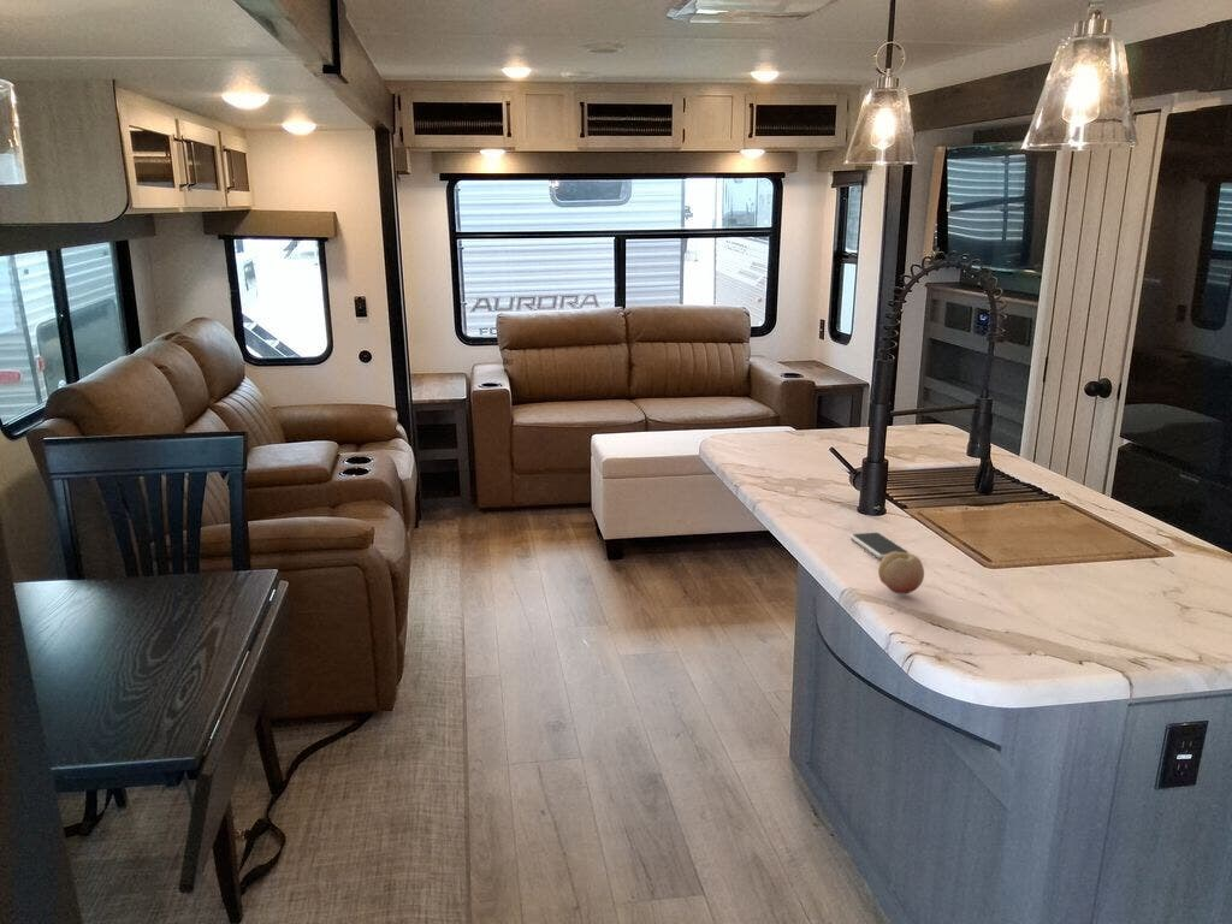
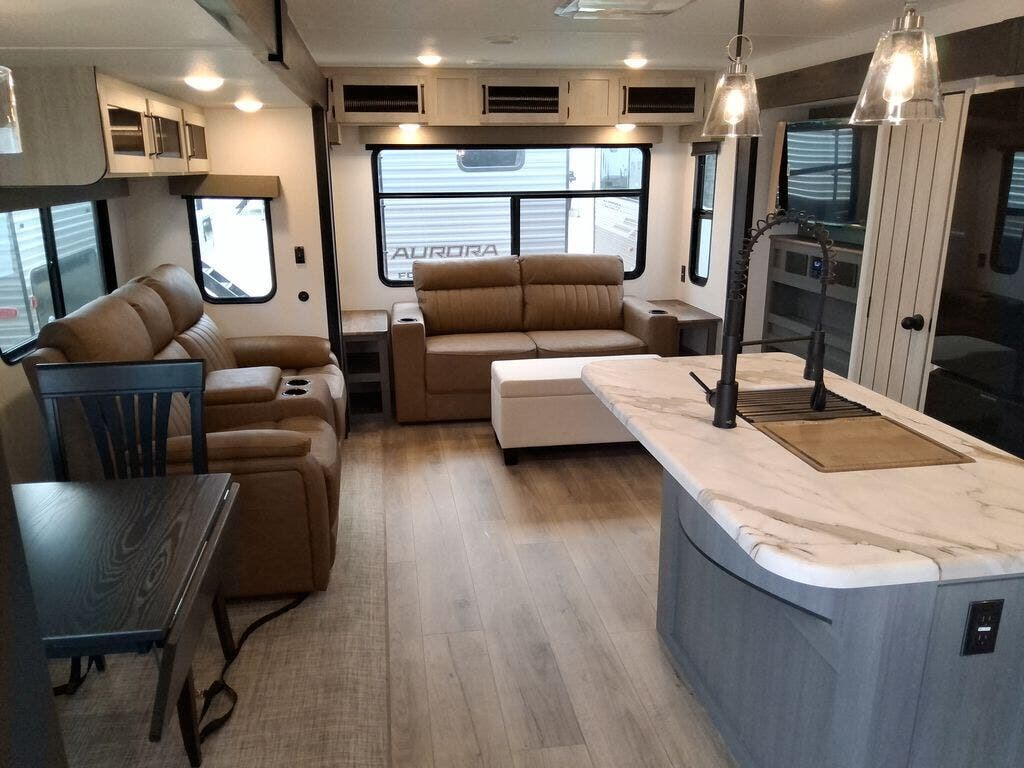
- fruit [877,551,925,596]
- smartphone [849,531,911,559]
